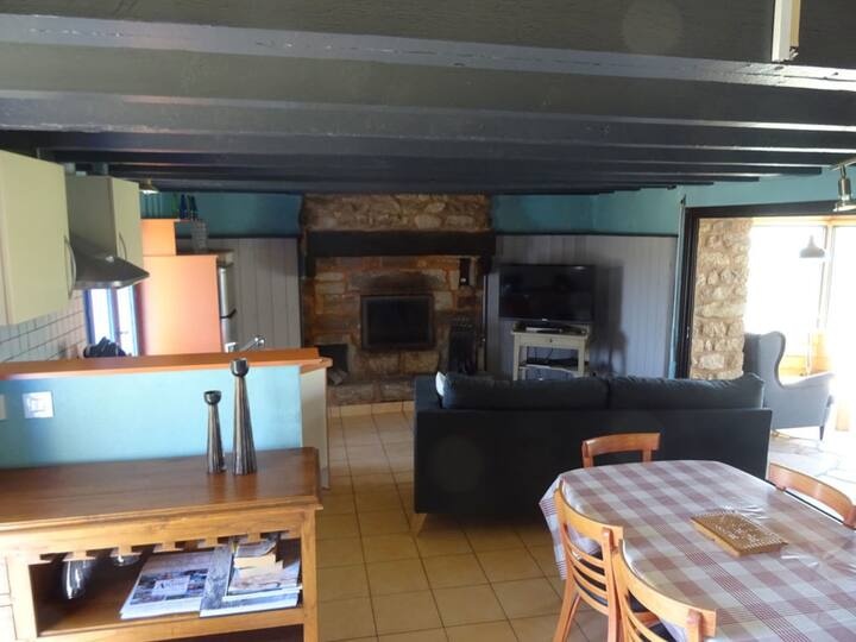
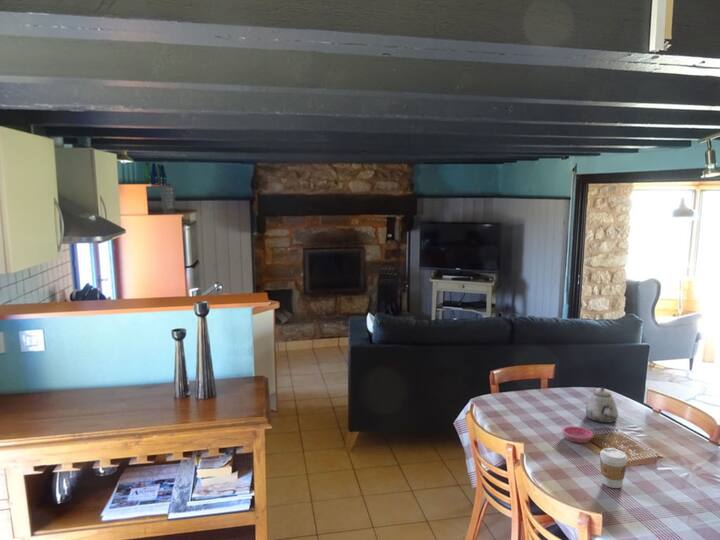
+ saucer [561,425,595,444]
+ coffee cup [599,447,628,489]
+ teapot [585,387,619,424]
